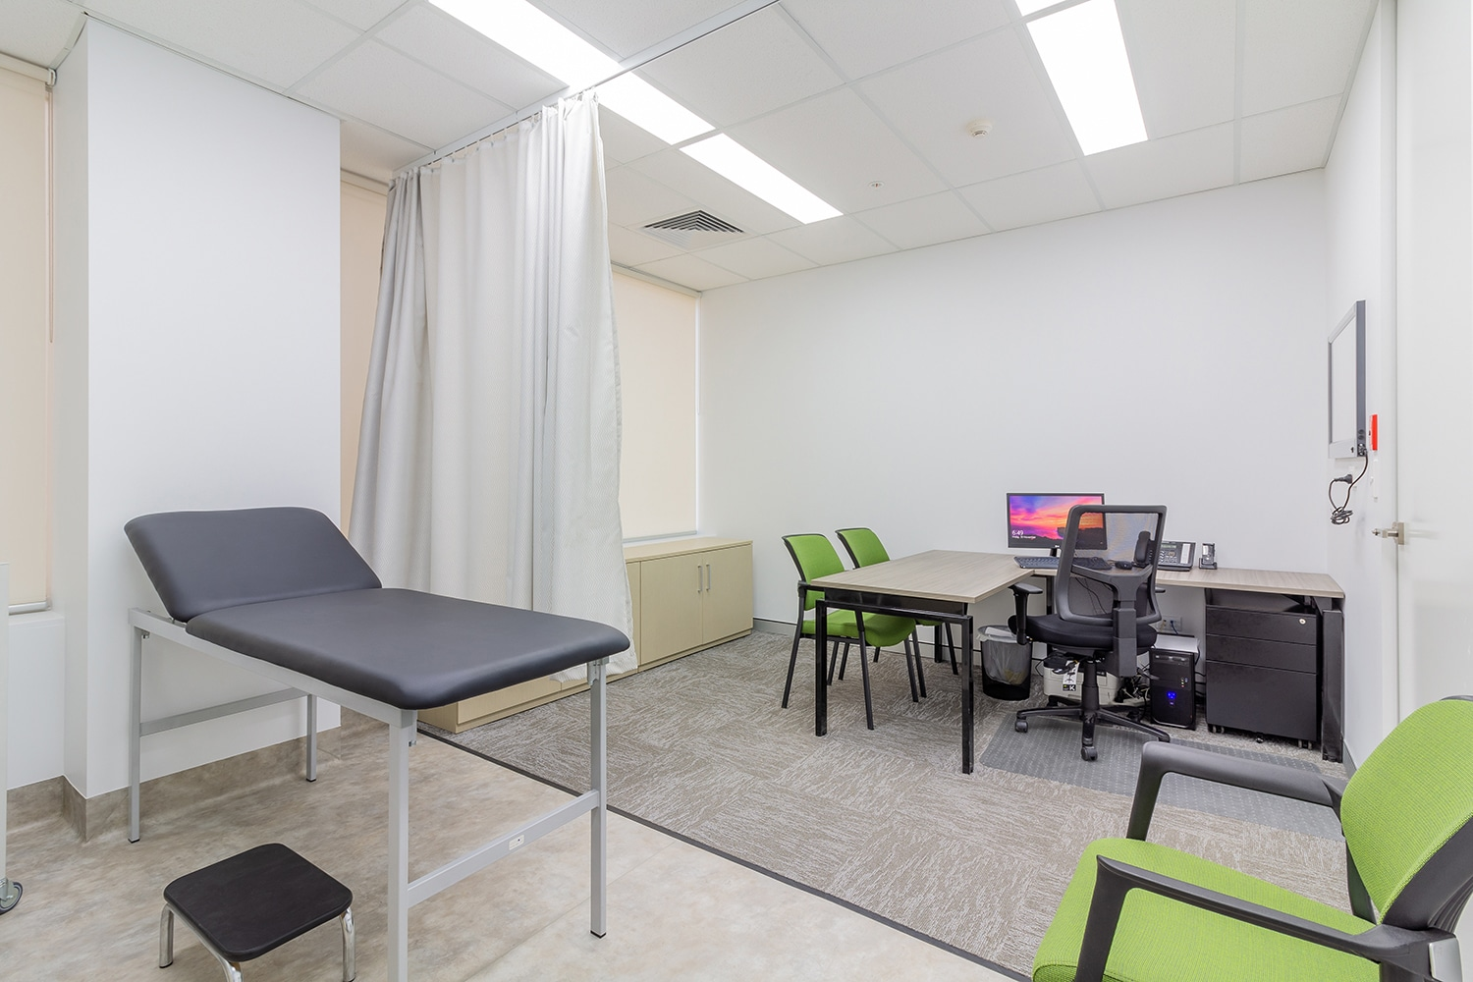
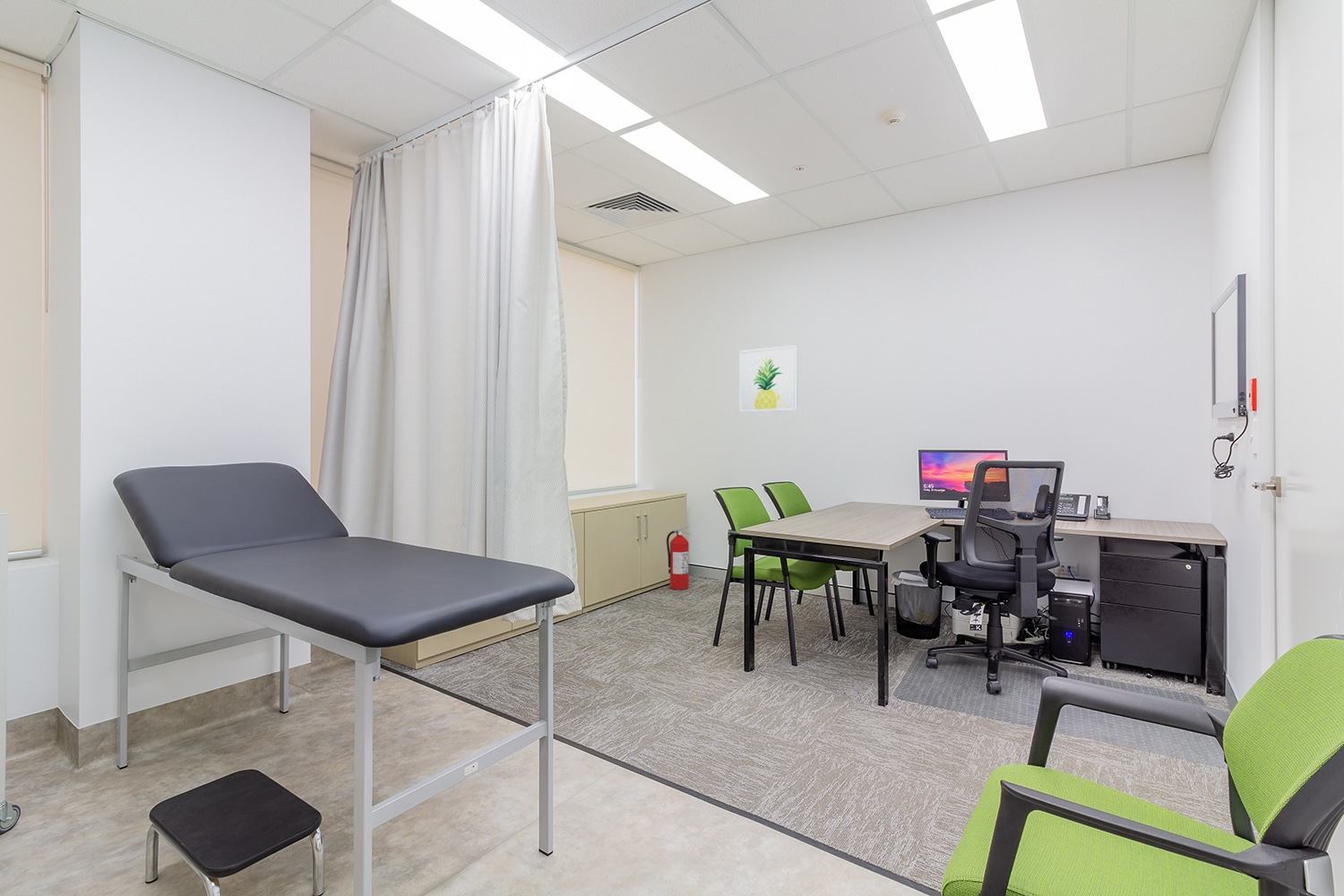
+ wall art [738,344,799,413]
+ fire extinguisher [666,525,692,590]
